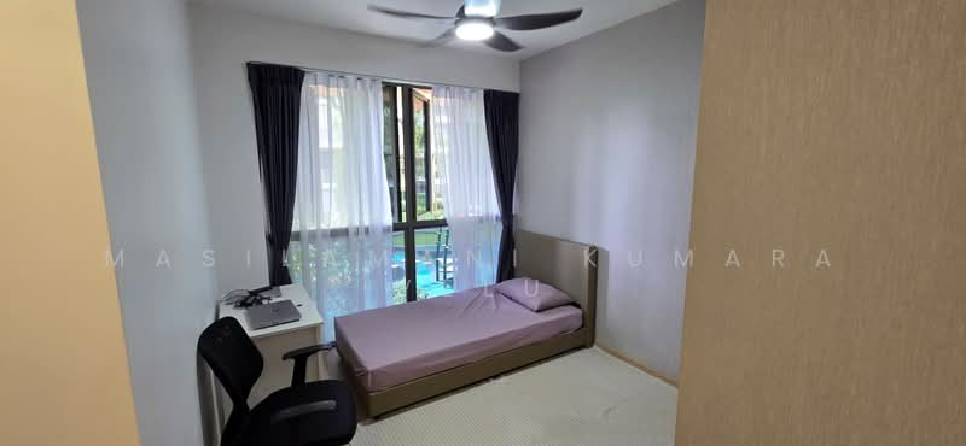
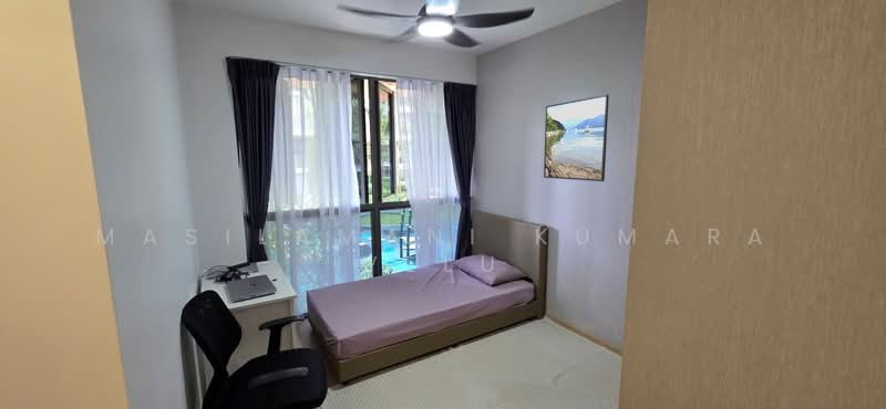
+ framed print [543,93,610,182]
